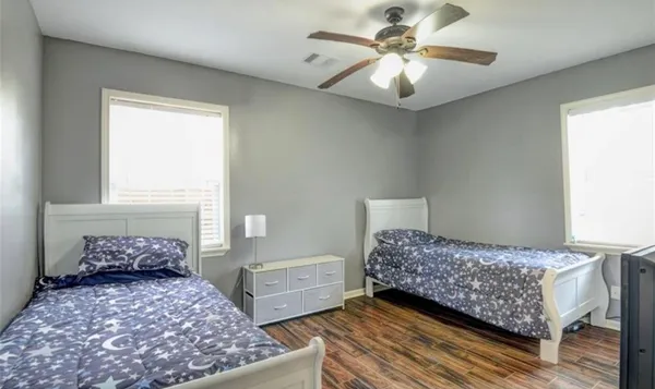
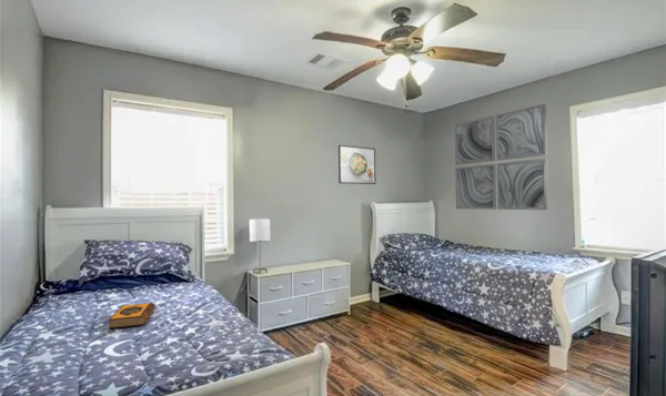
+ wall art [454,103,549,211]
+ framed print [337,144,377,185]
+ hardback book [108,302,157,329]
